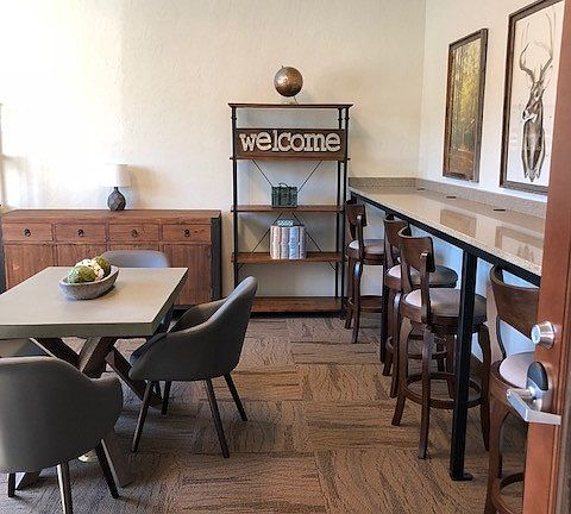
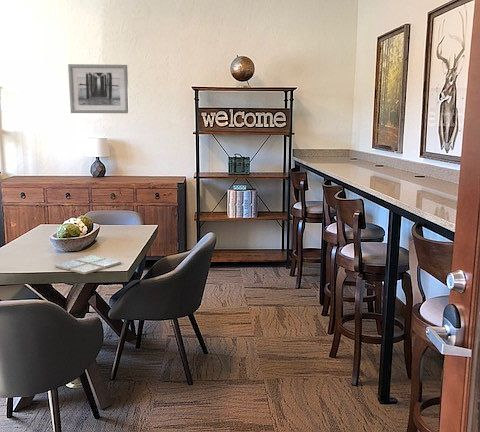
+ wall art [67,63,130,114]
+ drink coaster [54,254,122,275]
